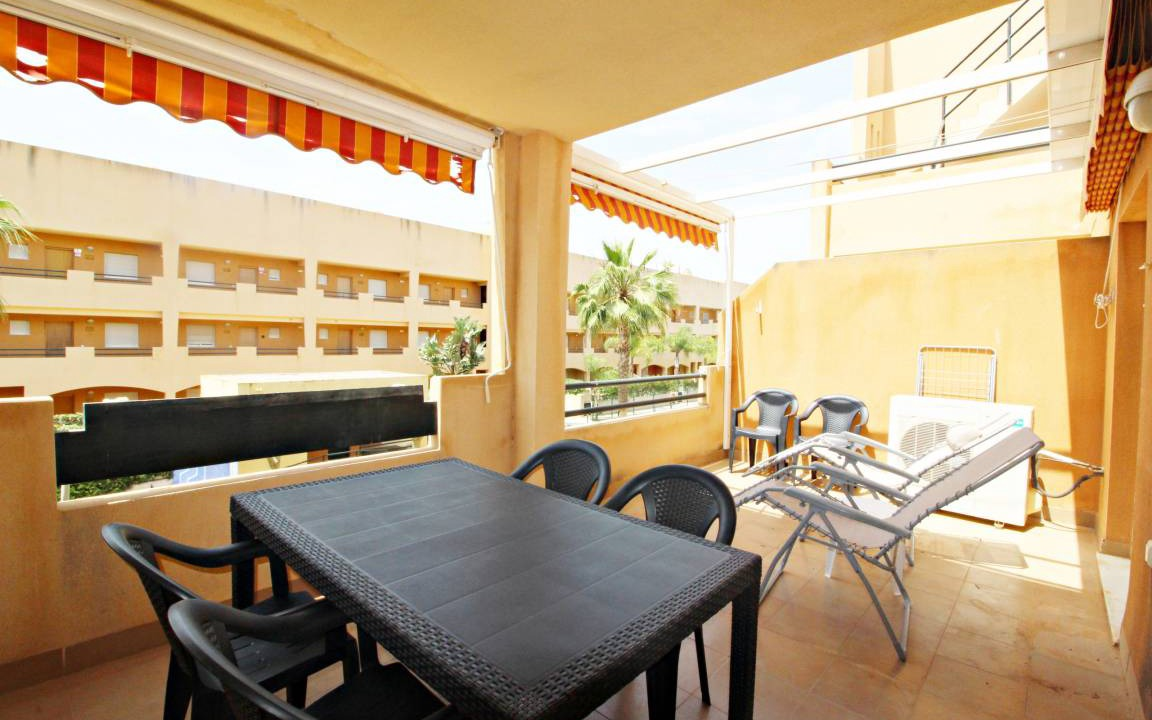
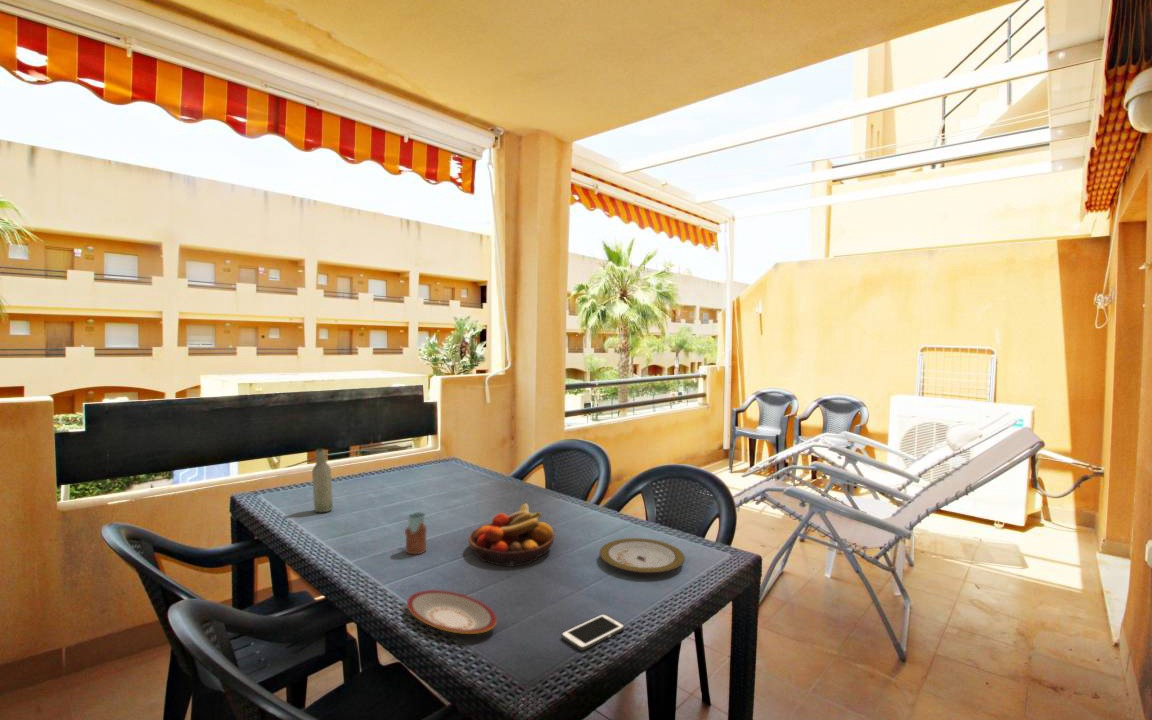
+ bottle [311,448,334,513]
+ plate [599,537,686,574]
+ cell phone [560,613,626,652]
+ fruit bowl [468,502,555,568]
+ drinking glass [404,511,428,555]
+ plate [406,589,498,635]
